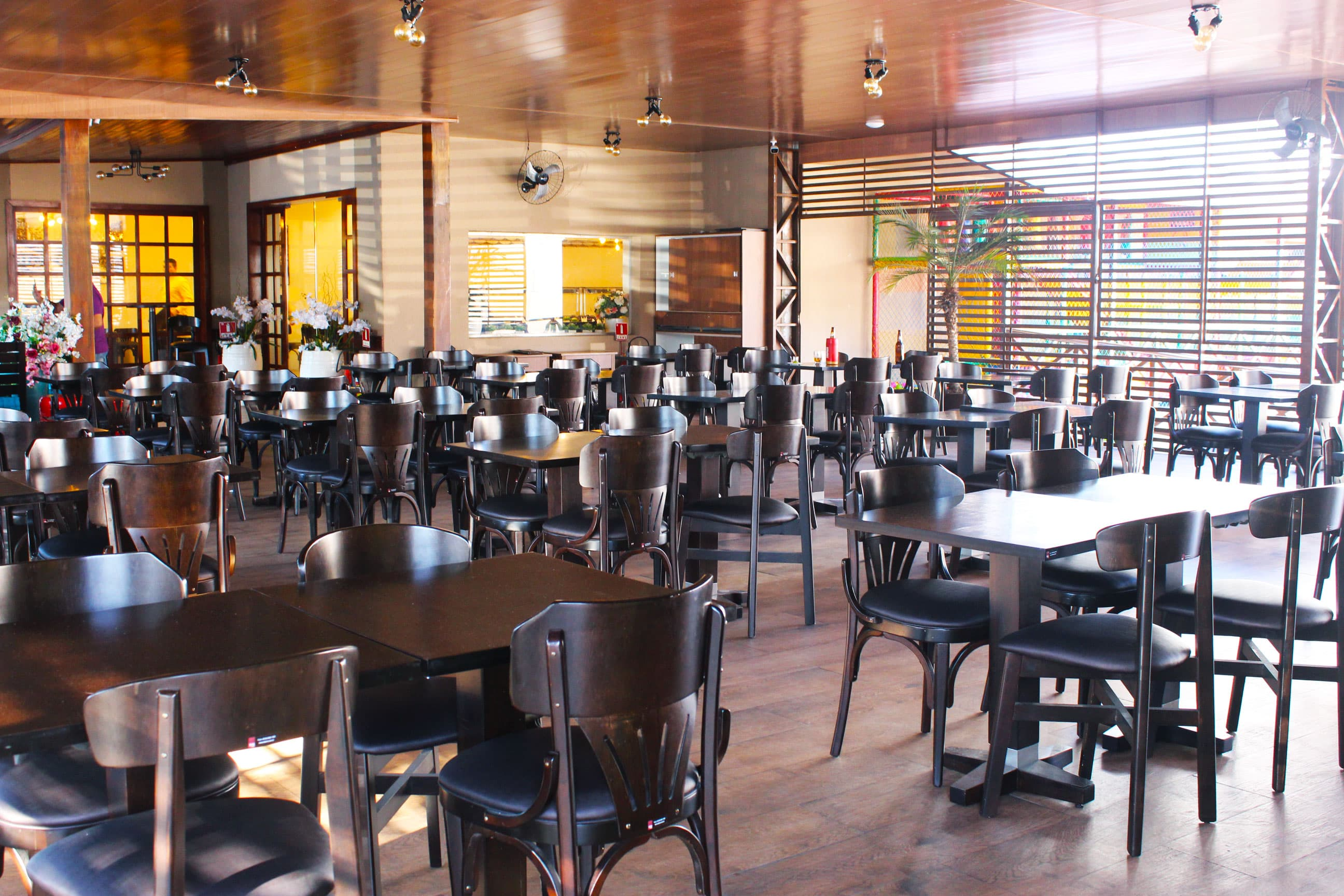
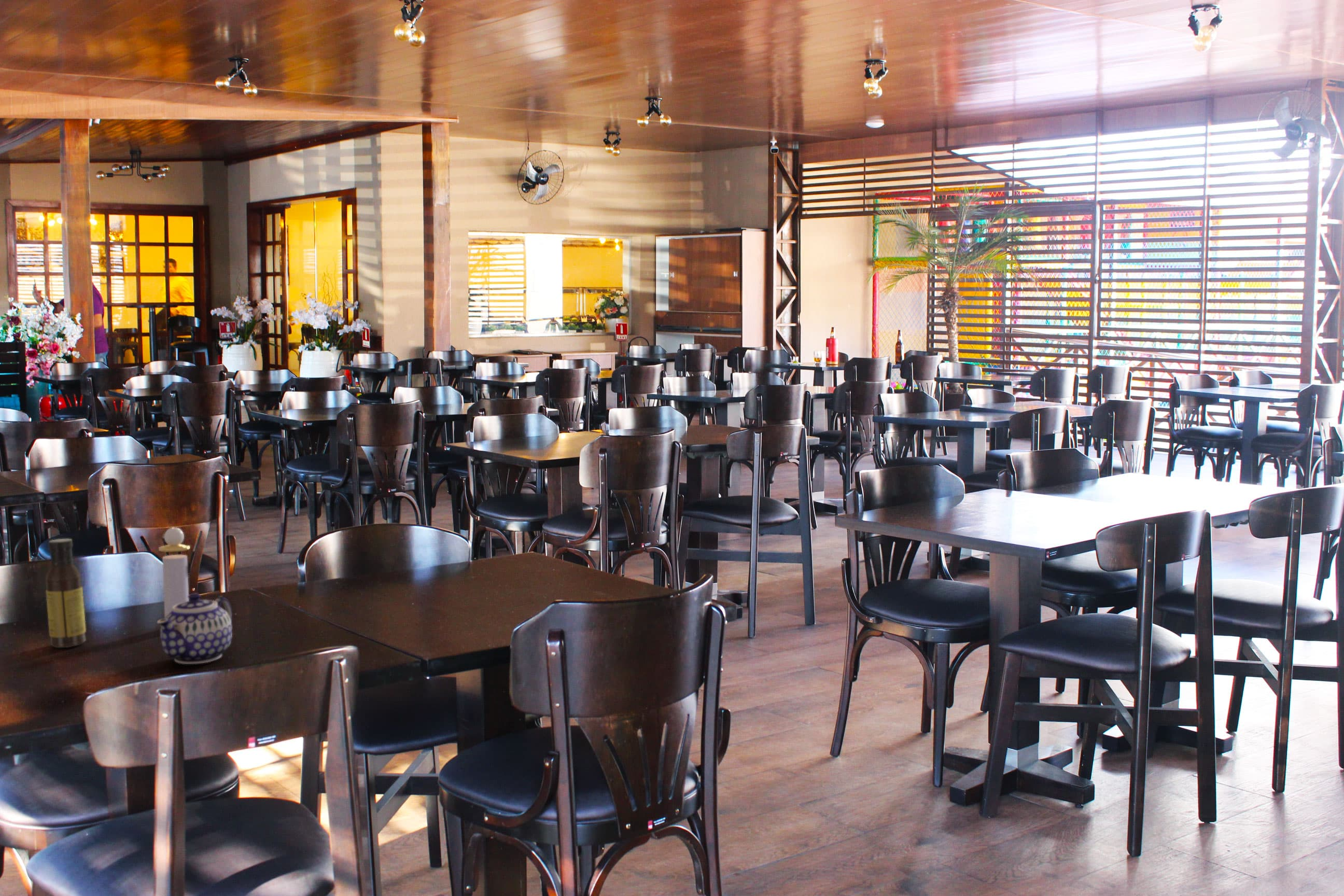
+ sauce bottle [45,538,87,648]
+ teapot [156,592,233,665]
+ perfume bottle [158,527,192,618]
